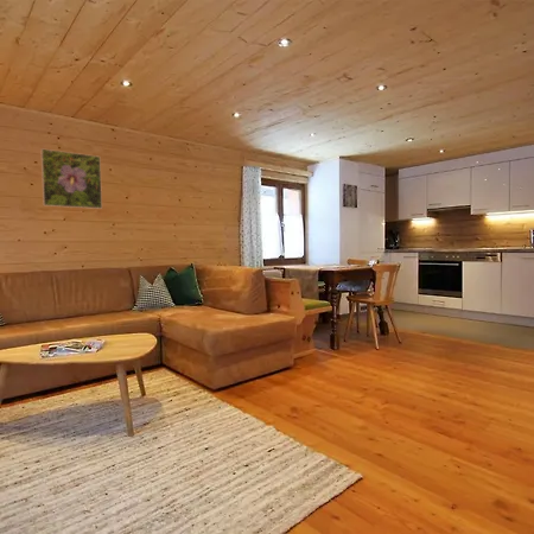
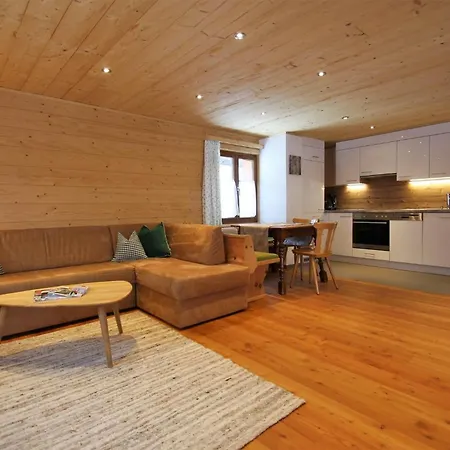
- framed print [39,147,103,210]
